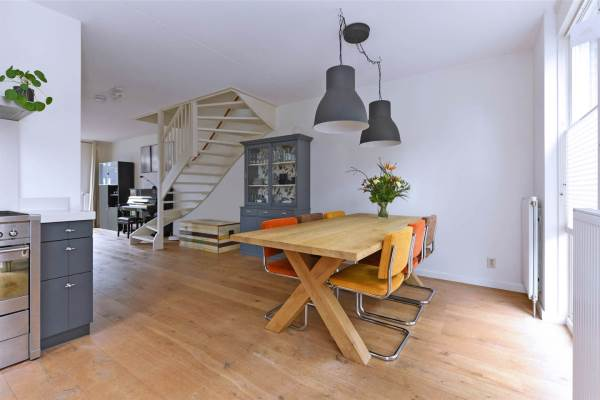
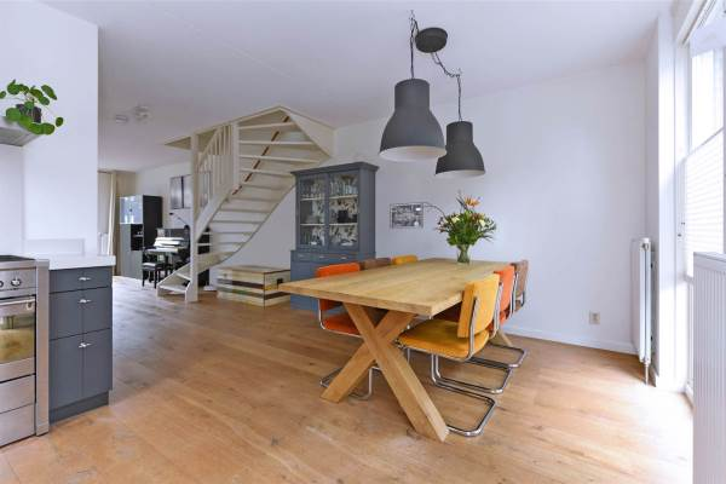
+ wall art [388,201,425,230]
